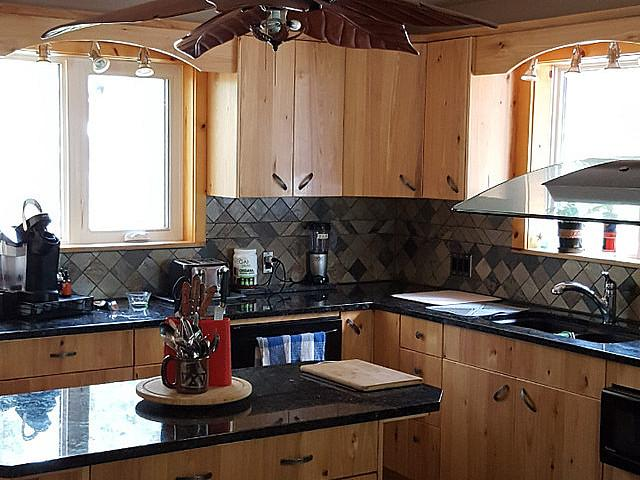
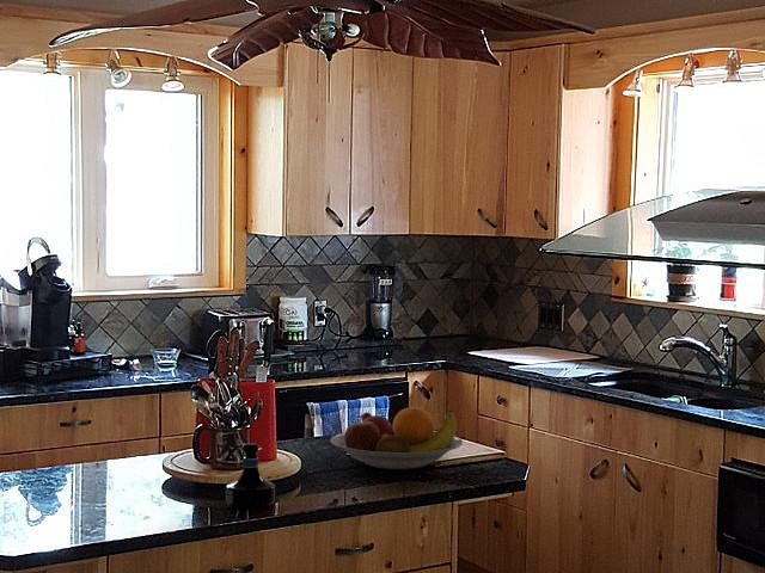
+ fruit bowl [330,406,464,470]
+ tequila bottle [225,442,276,510]
